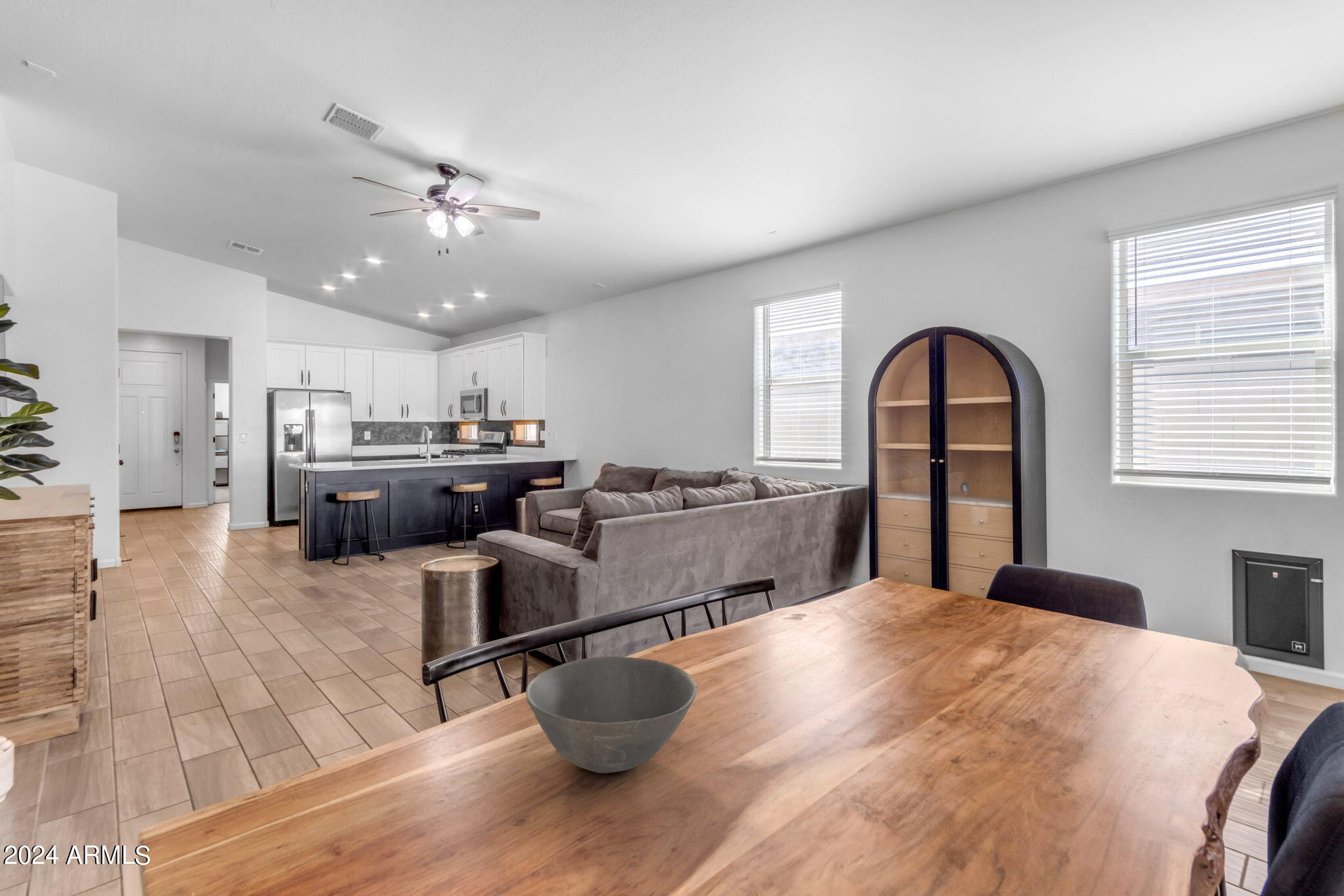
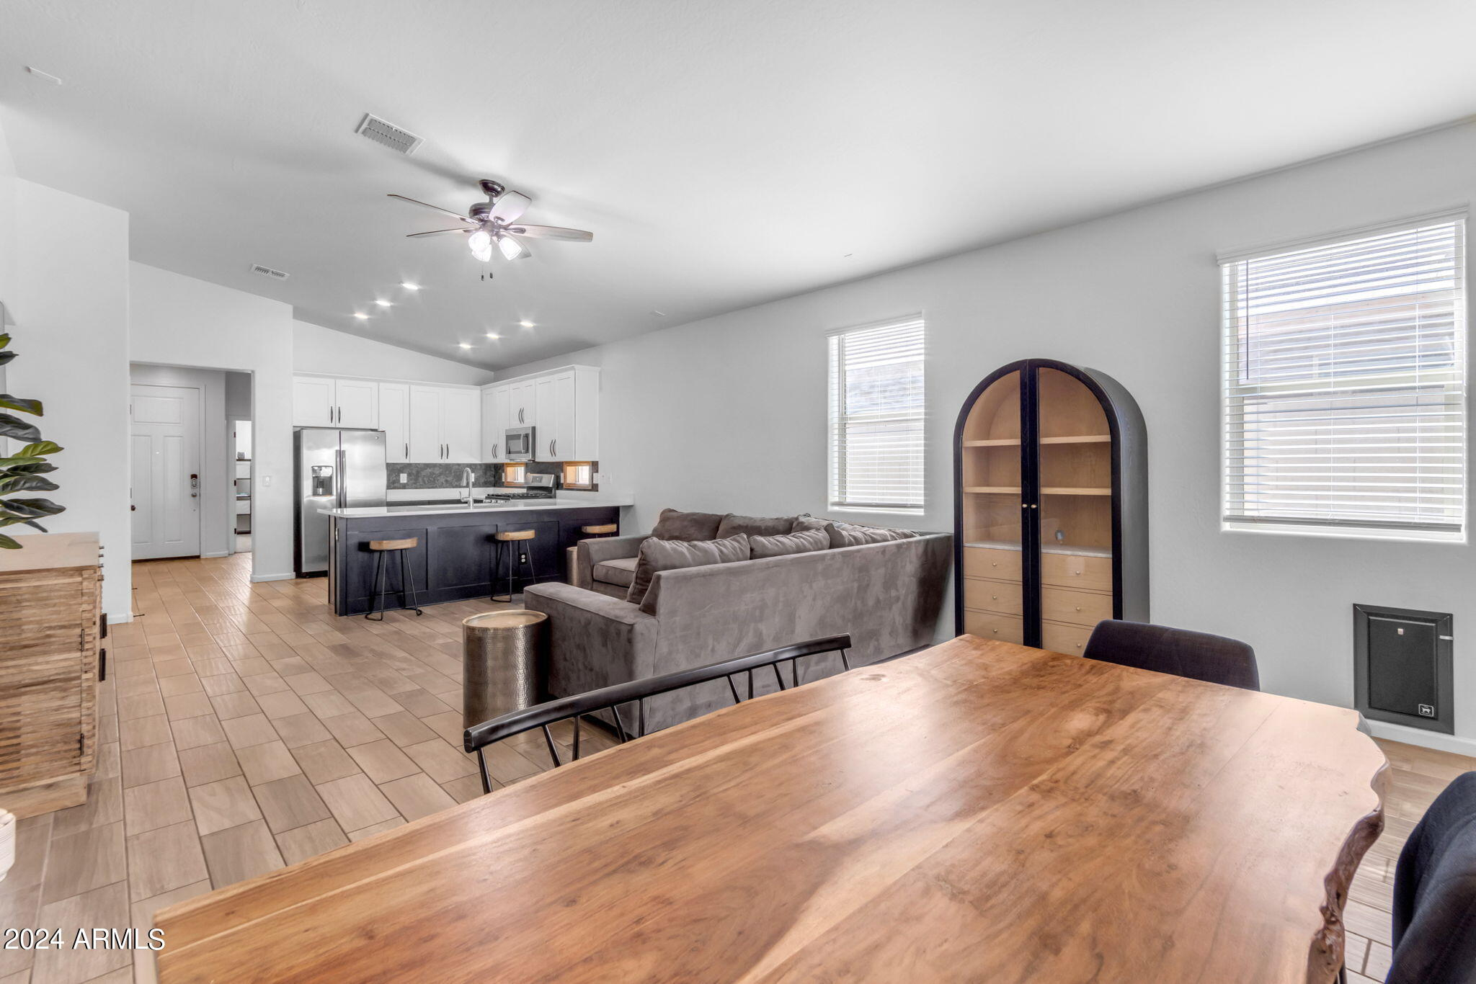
- bowl [526,656,698,774]
